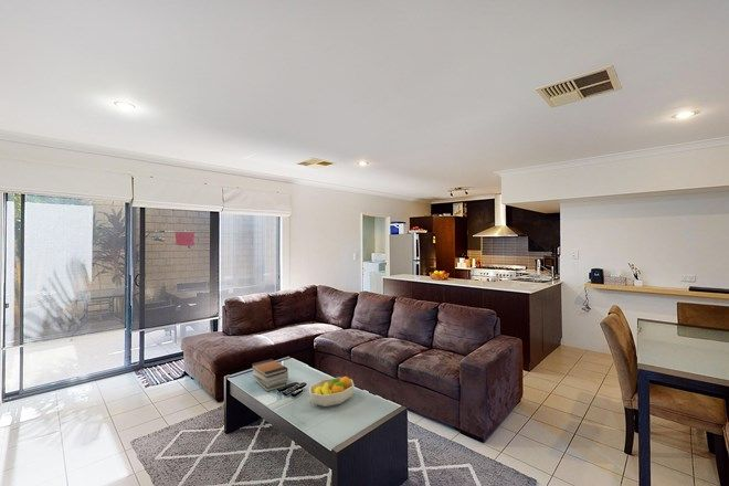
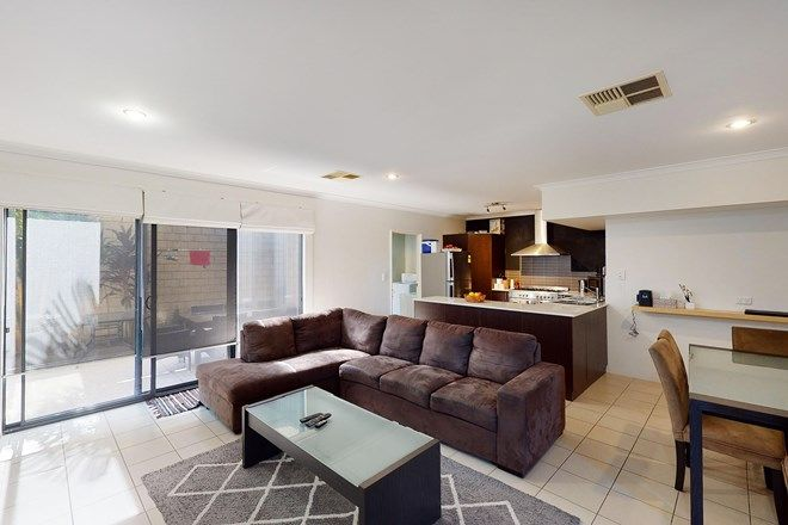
- fruit bowl [308,376,355,408]
- book stack [251,358,289,393]
